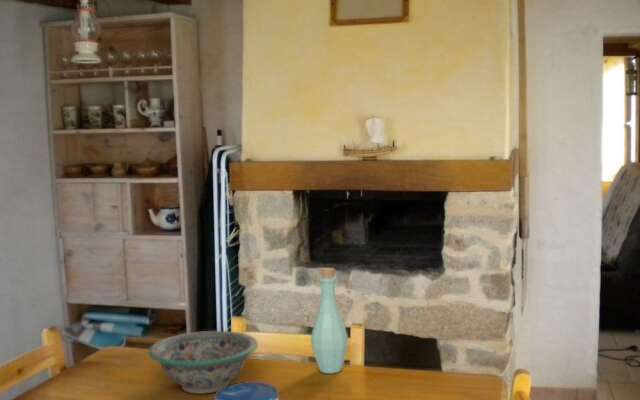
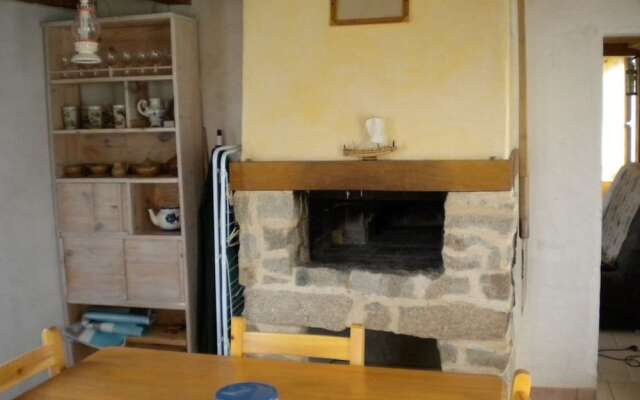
- bottle [310,267,349,374]
- decorative bowl [147,330,259,395]
